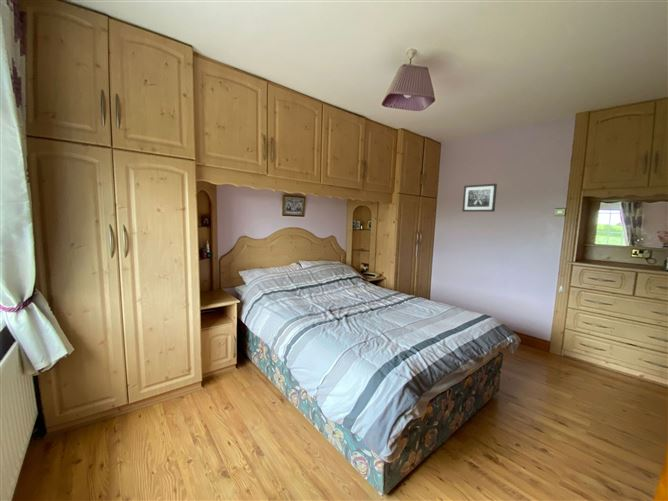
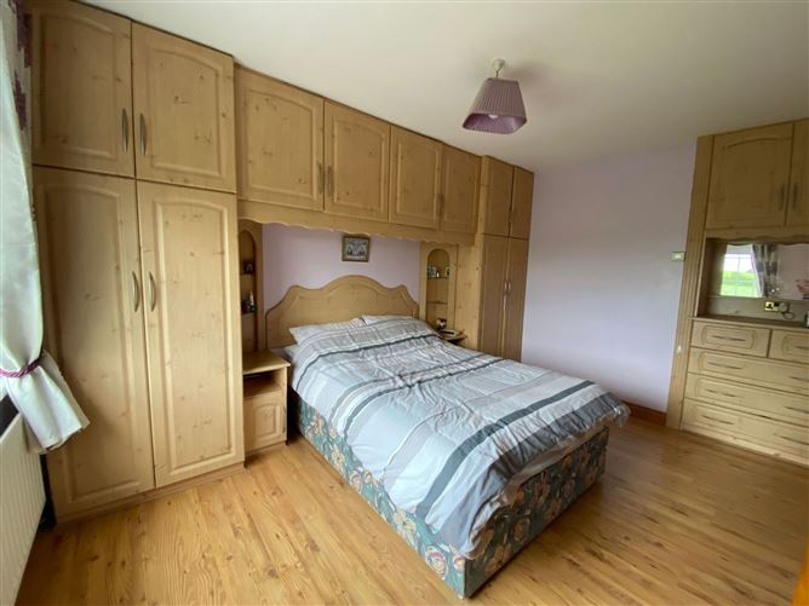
- wall art [461,183,498,213]
